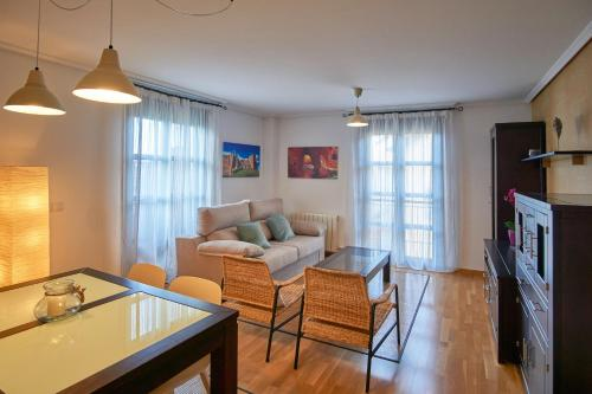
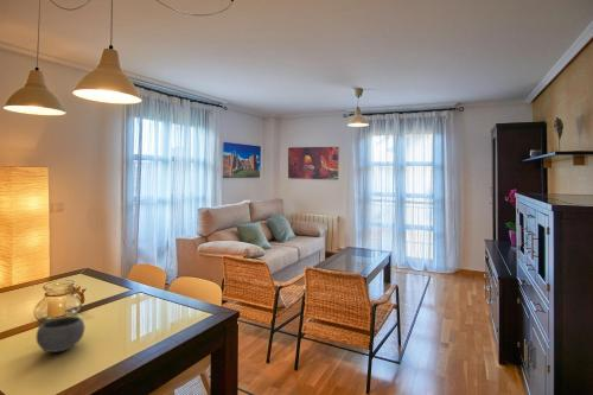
+ bowl [34,316,85,353]
